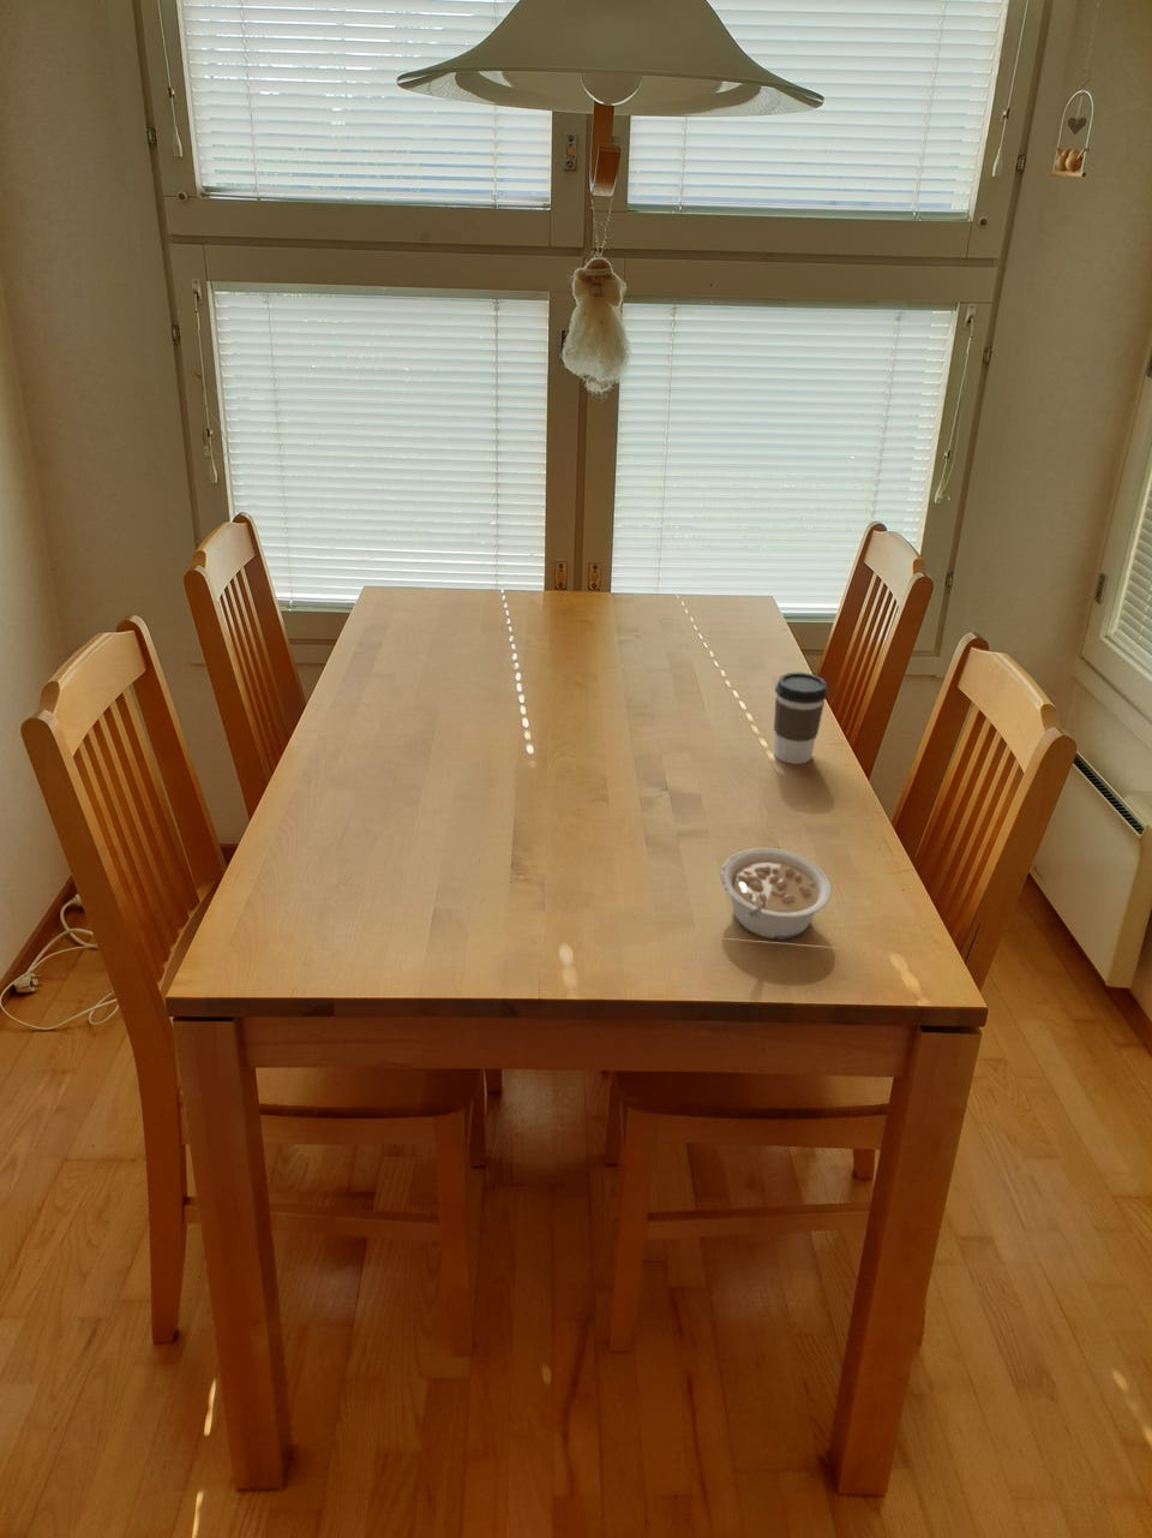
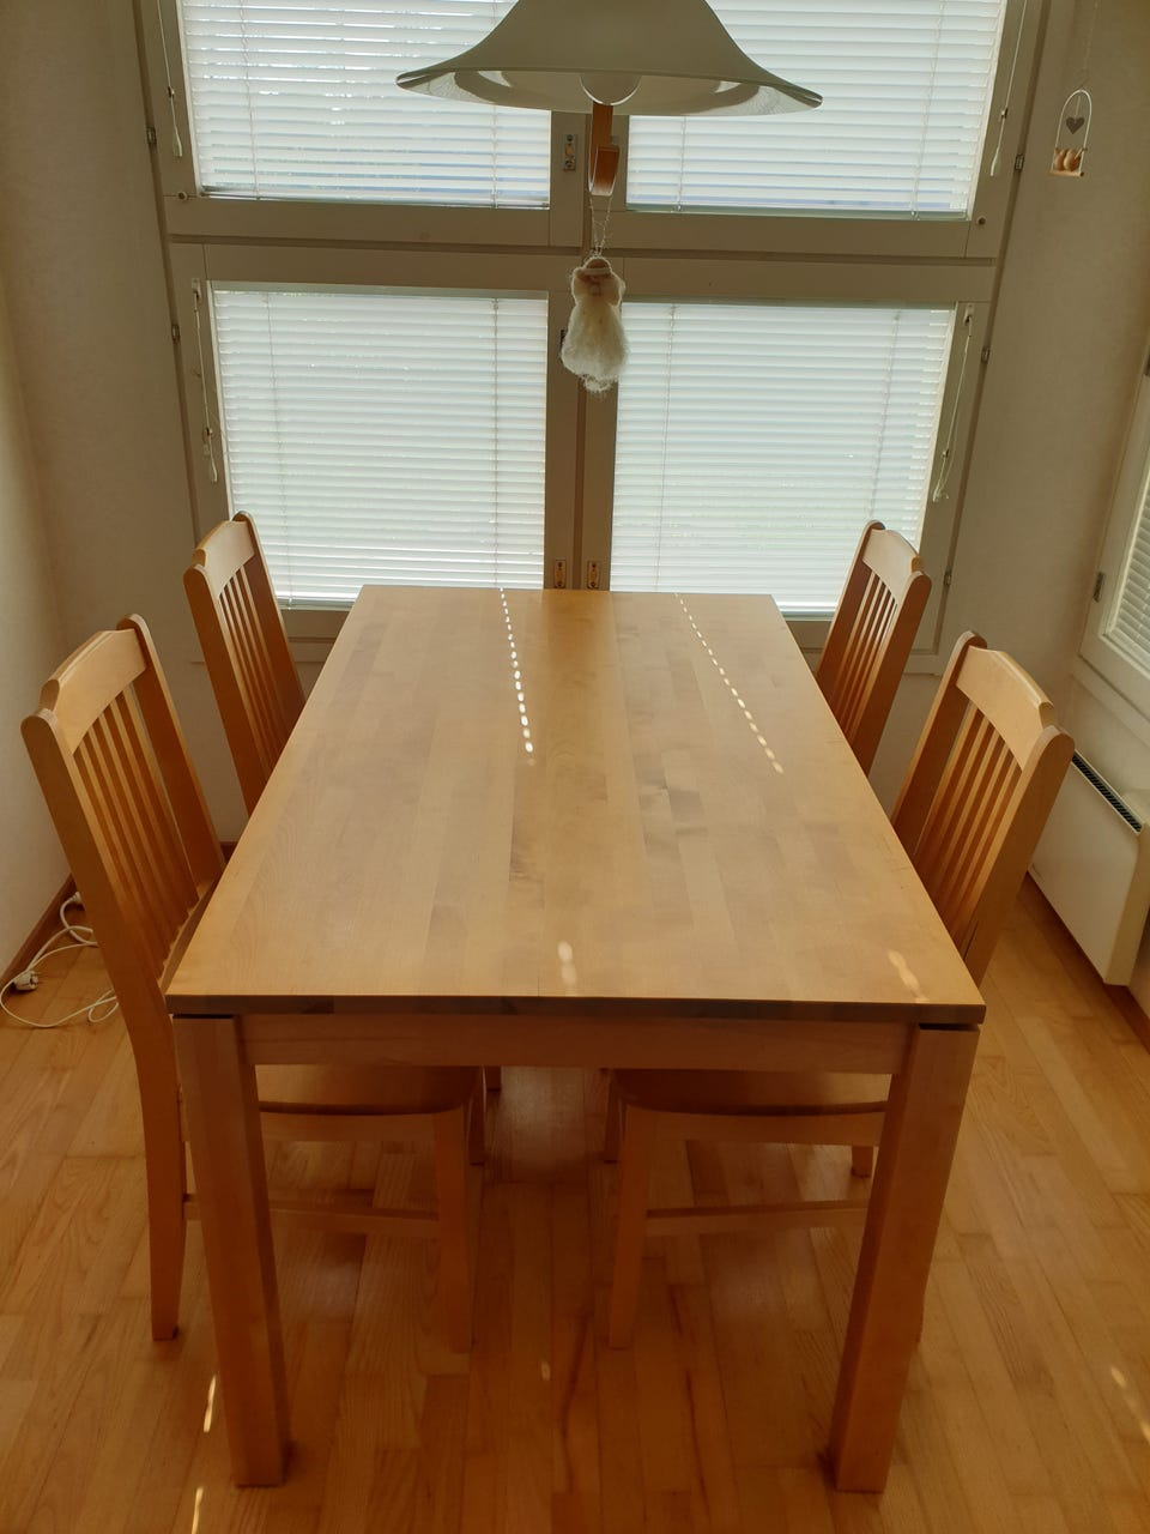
- legume [720,847,831,941]
- coffee cup [773,672,829,765]
